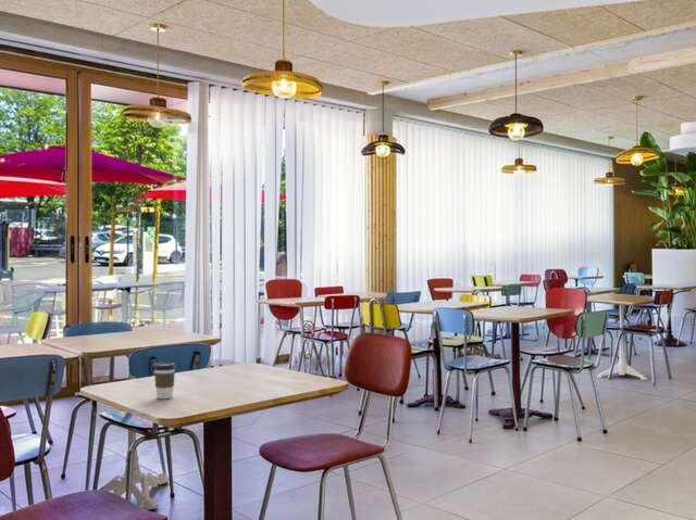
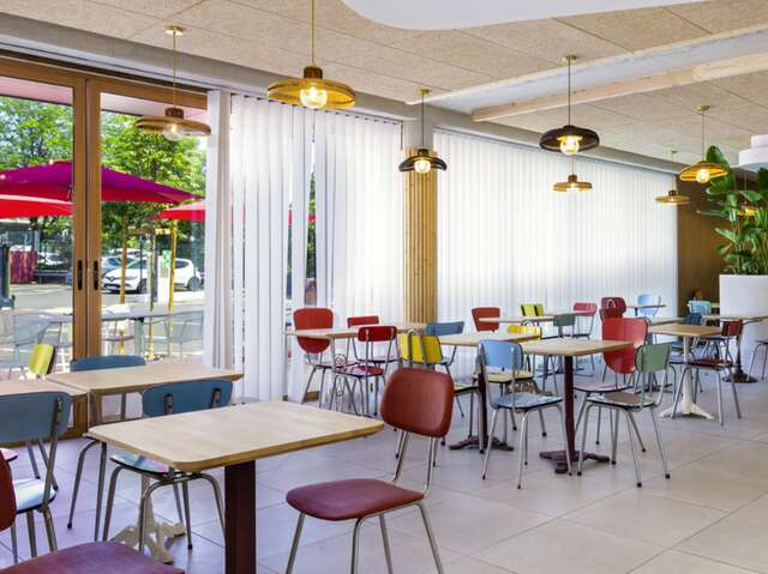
- coffee cup [153,362,176,399]
